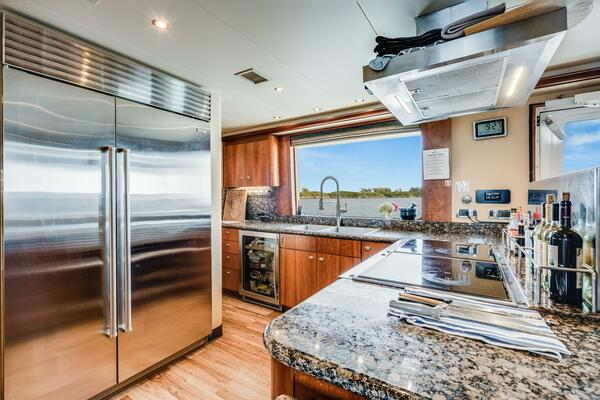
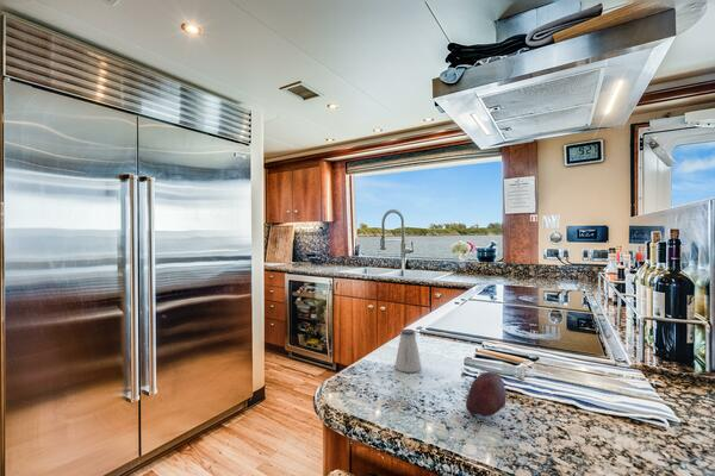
+ apple [465,371,508,418]
+ saltshaker [394,328,423,374]
